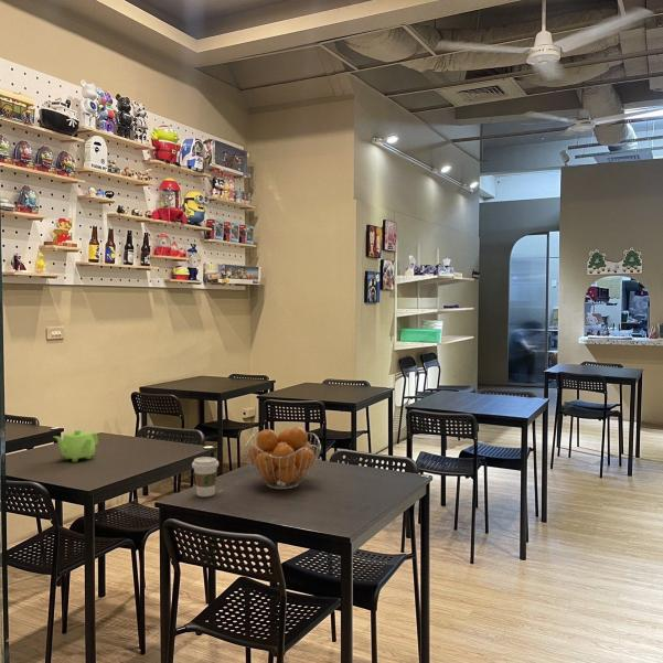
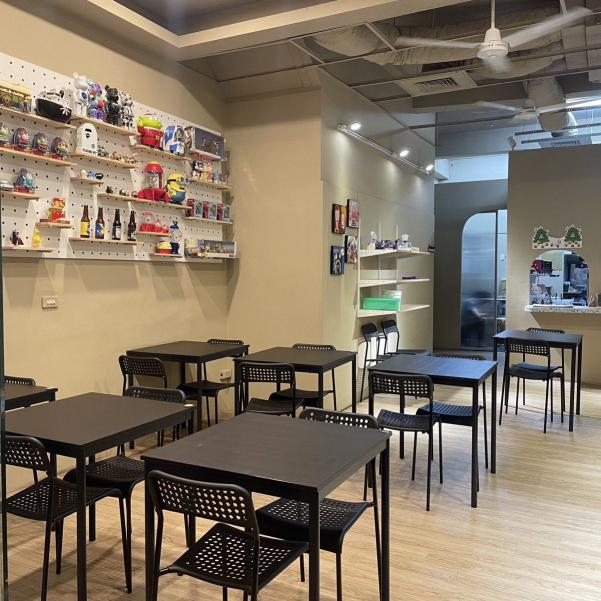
- fruit basket [243,426,322,490]
- teapot [53,429,99,463]
- coffee cup [191,456,220,498]
